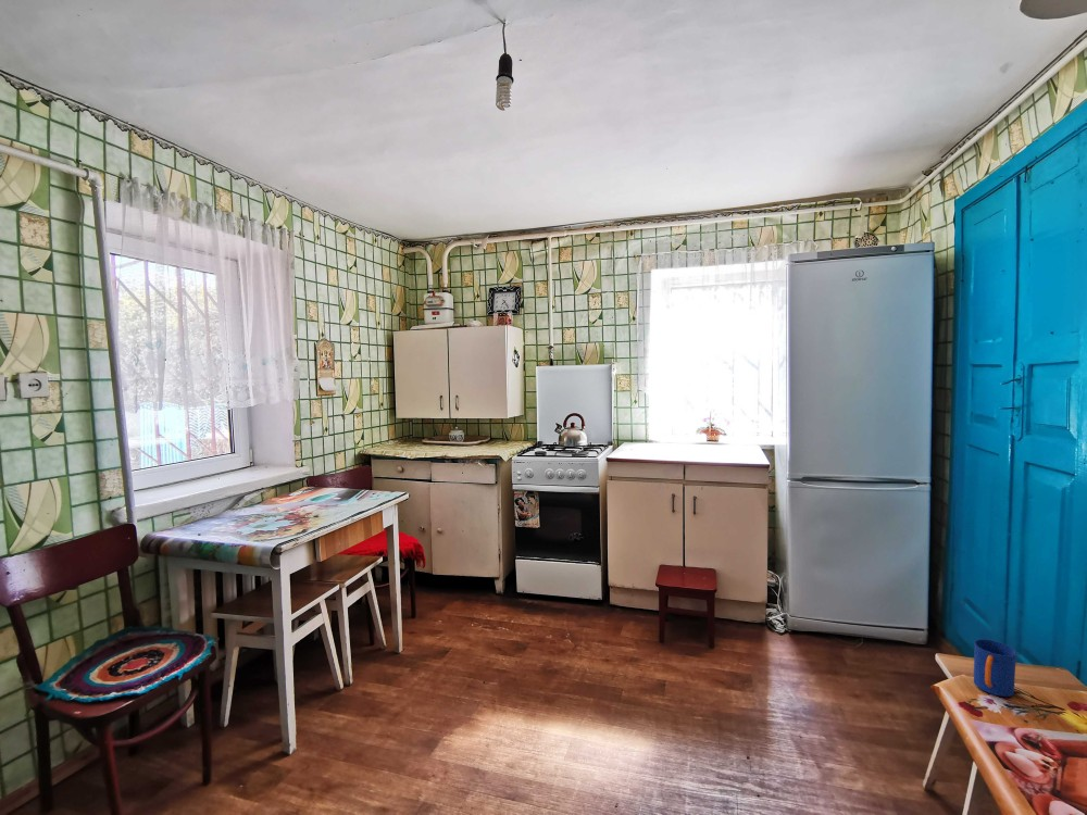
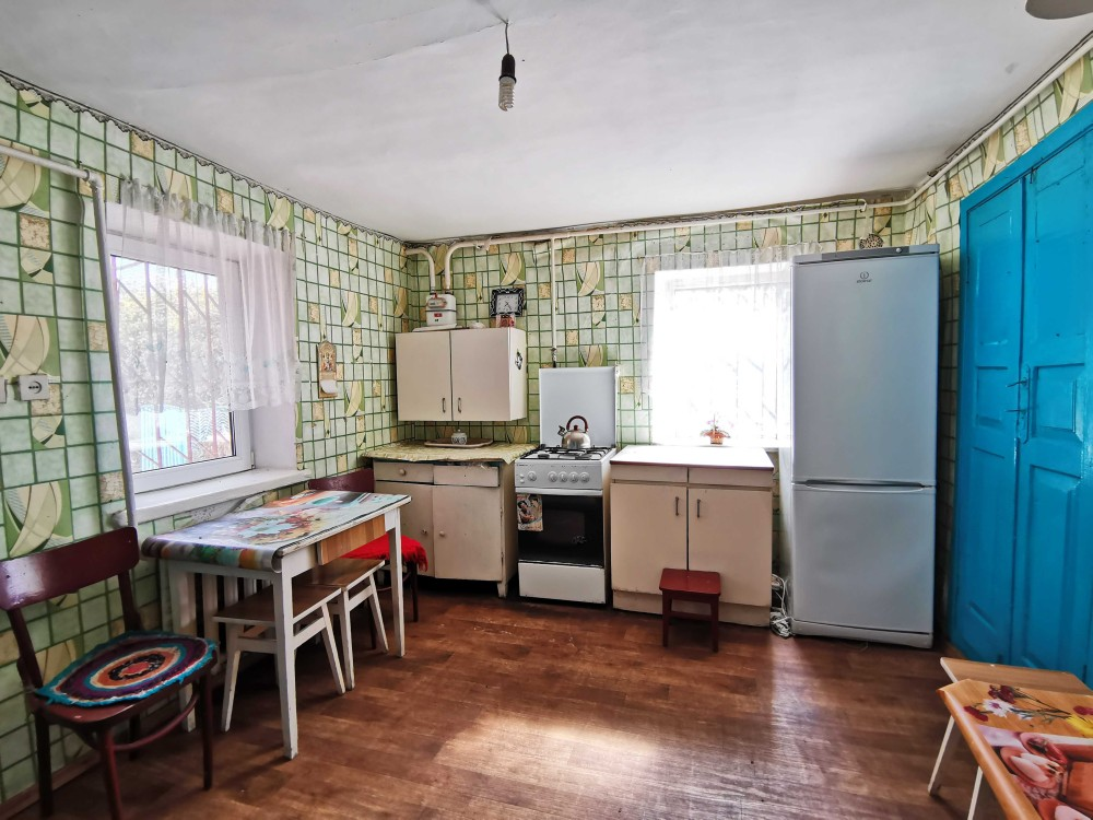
- mug [973,638,1017,698]
